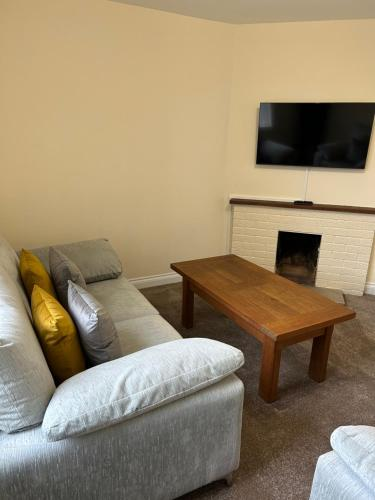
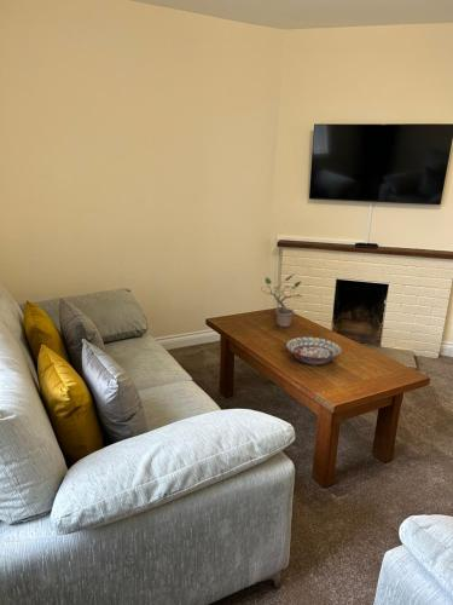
+ potted plant [260,272,303,328]
+ decorative bowl [285,336,343,367]
